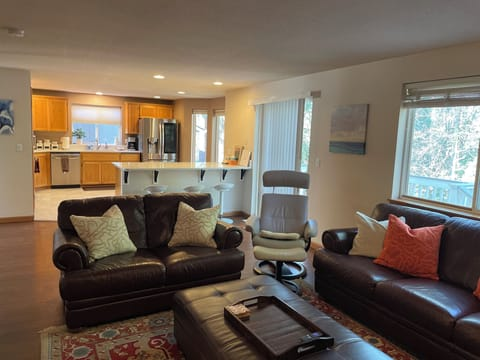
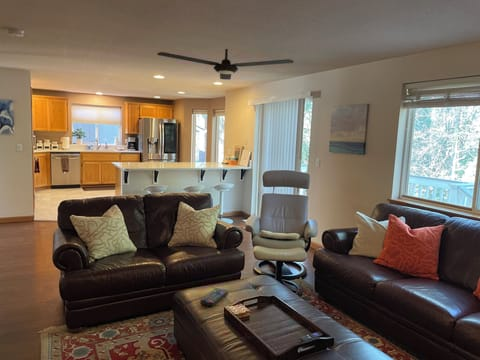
+ remote control [199,287,229,308]
+ ceiling fan [156,48,295,81]
